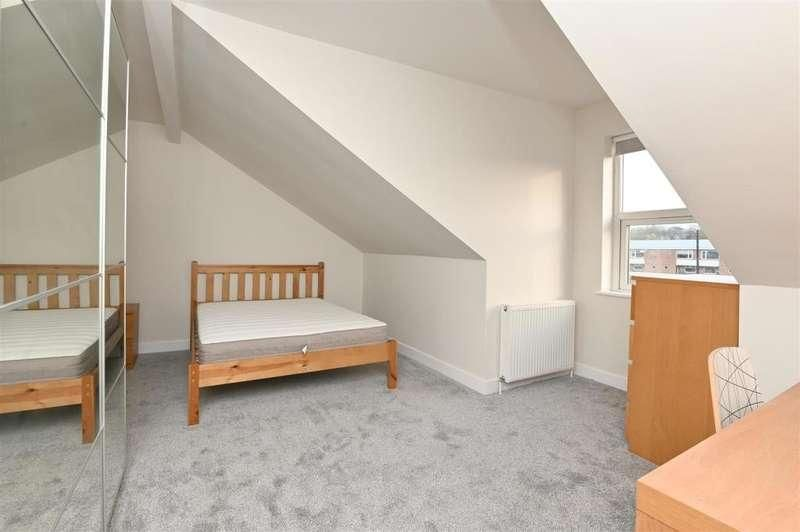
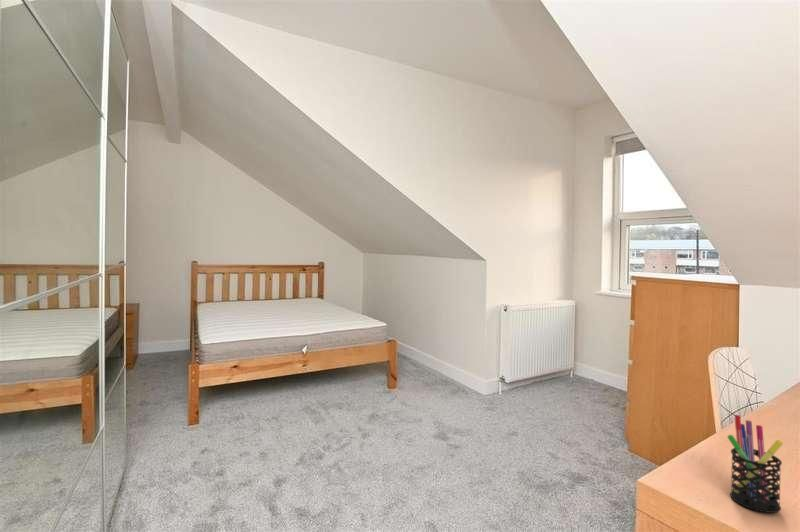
+ pen holder [727,414,784,514]
